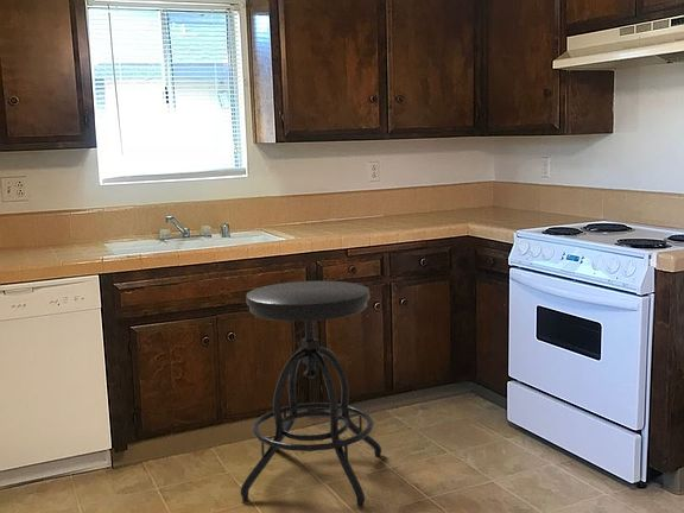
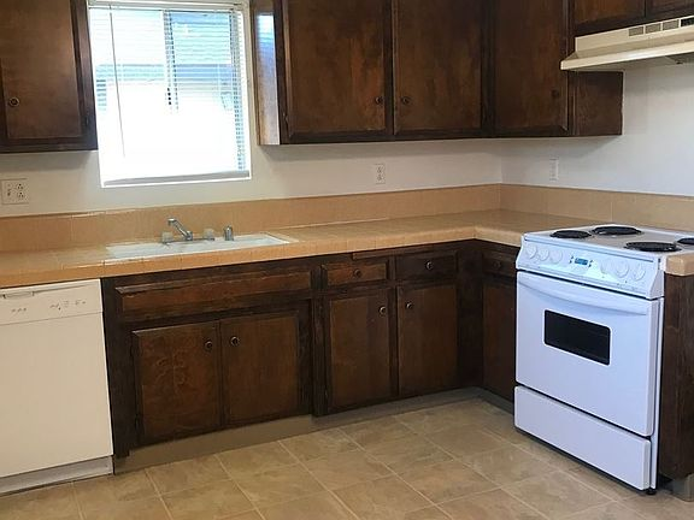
- stool [240,280,382,508]
